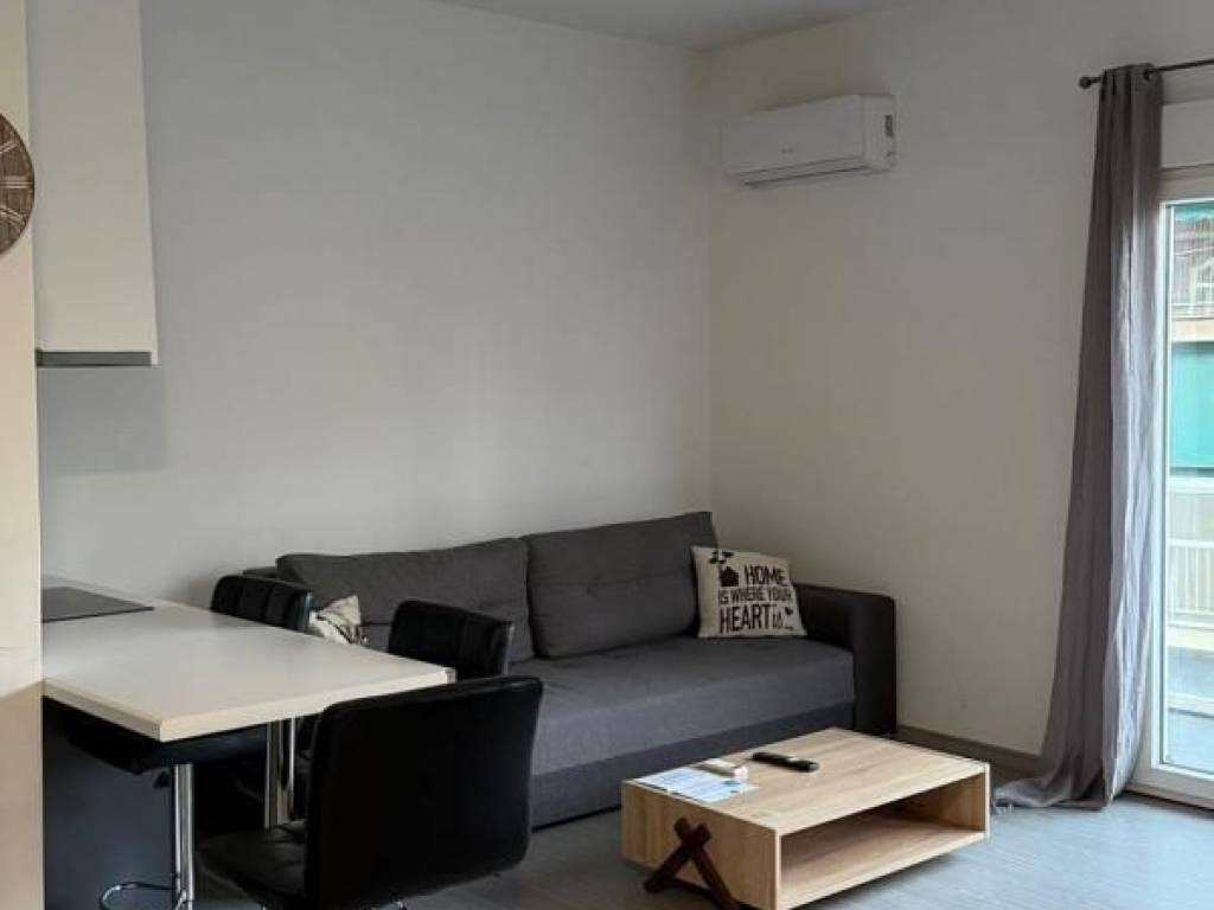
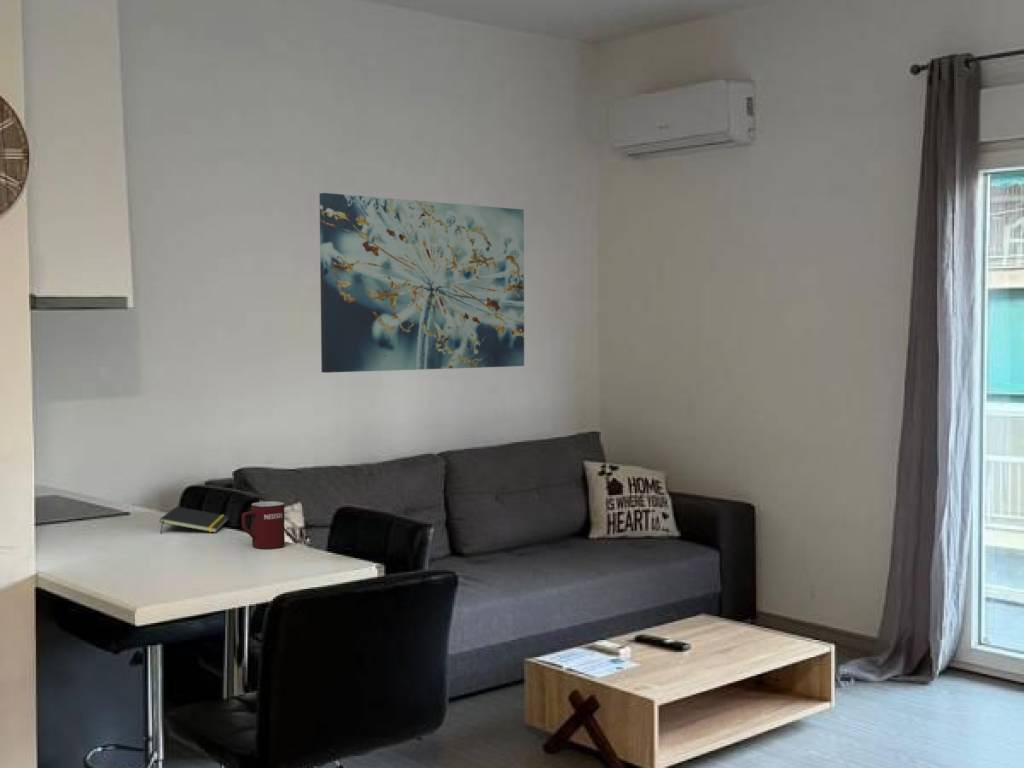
+ notepad [159,506,230,535]
+ mug [241,500,286,550]
+ wall art [319,192,525,374]
